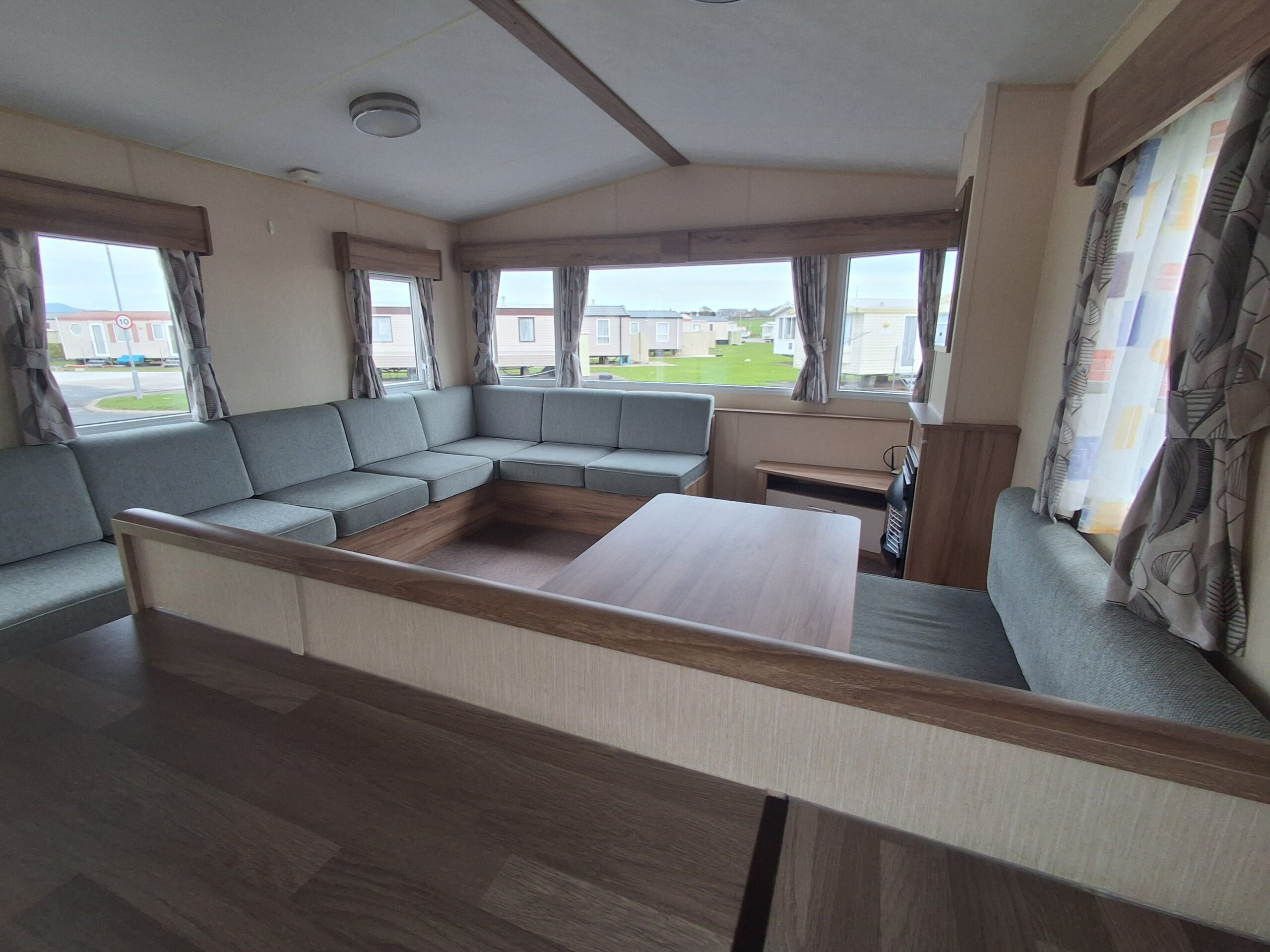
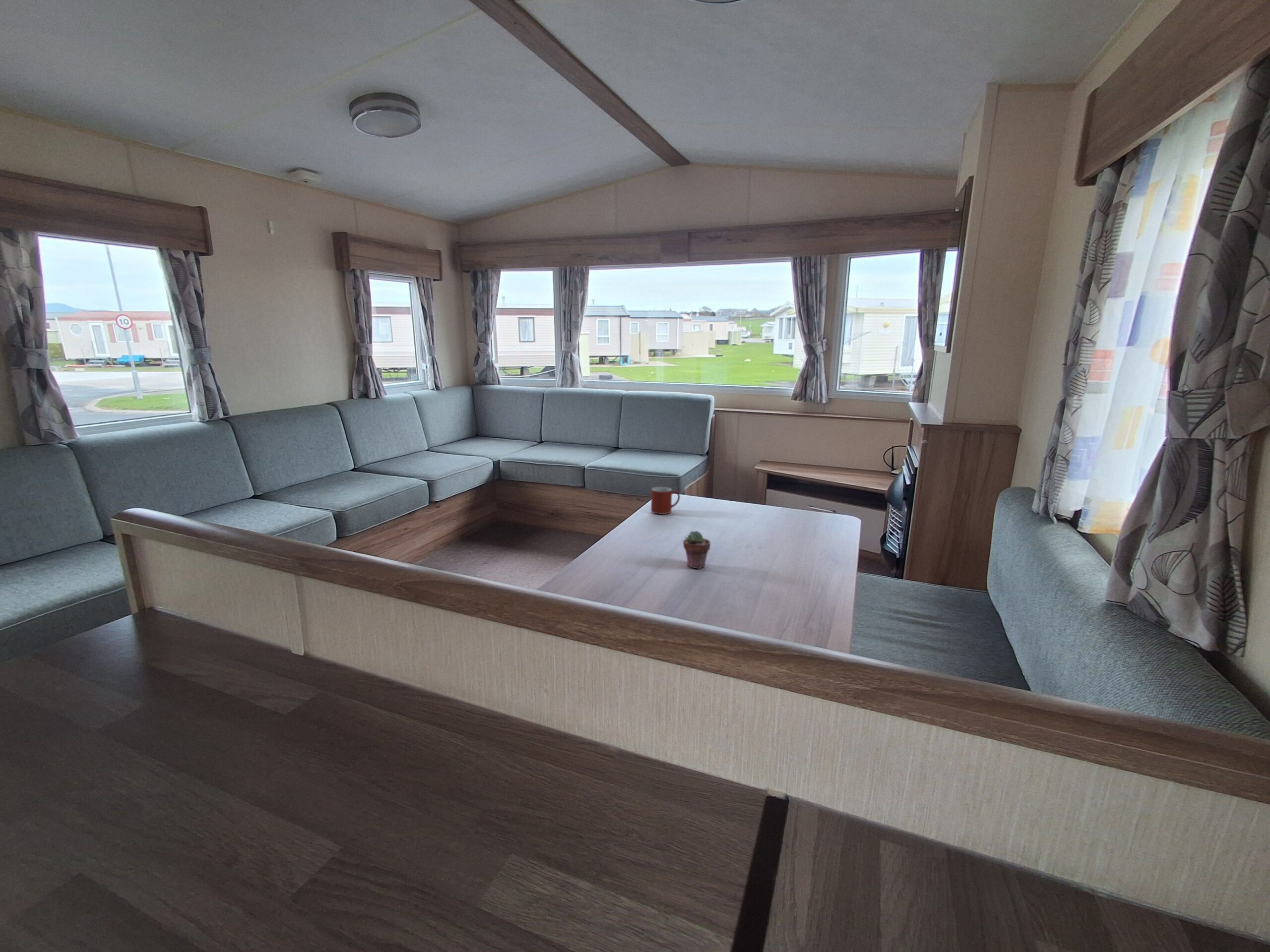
+ potted succulent [683,531,711,569]
+ mug [650,486,681,515]
